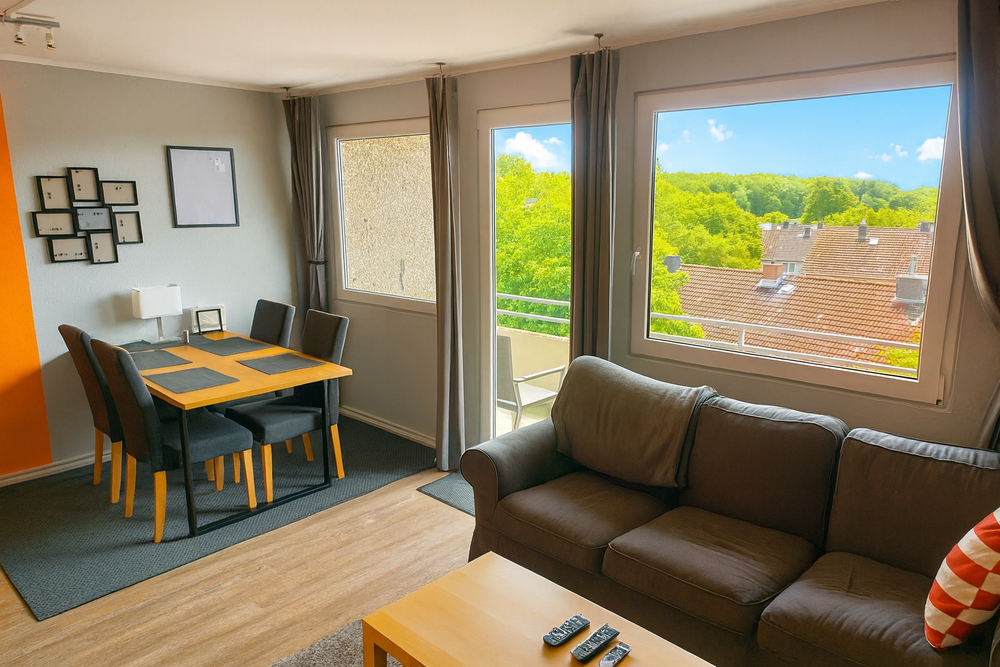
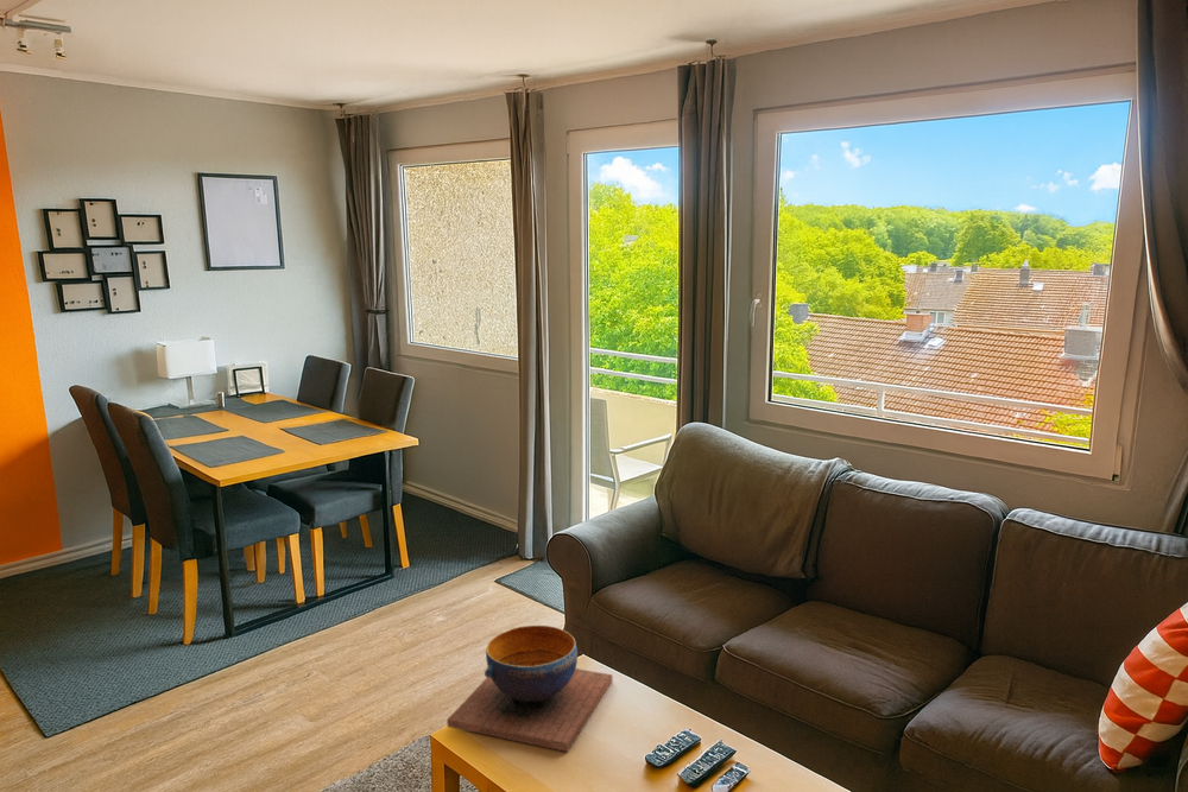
+ decorative bowl [446,625,613,753]
